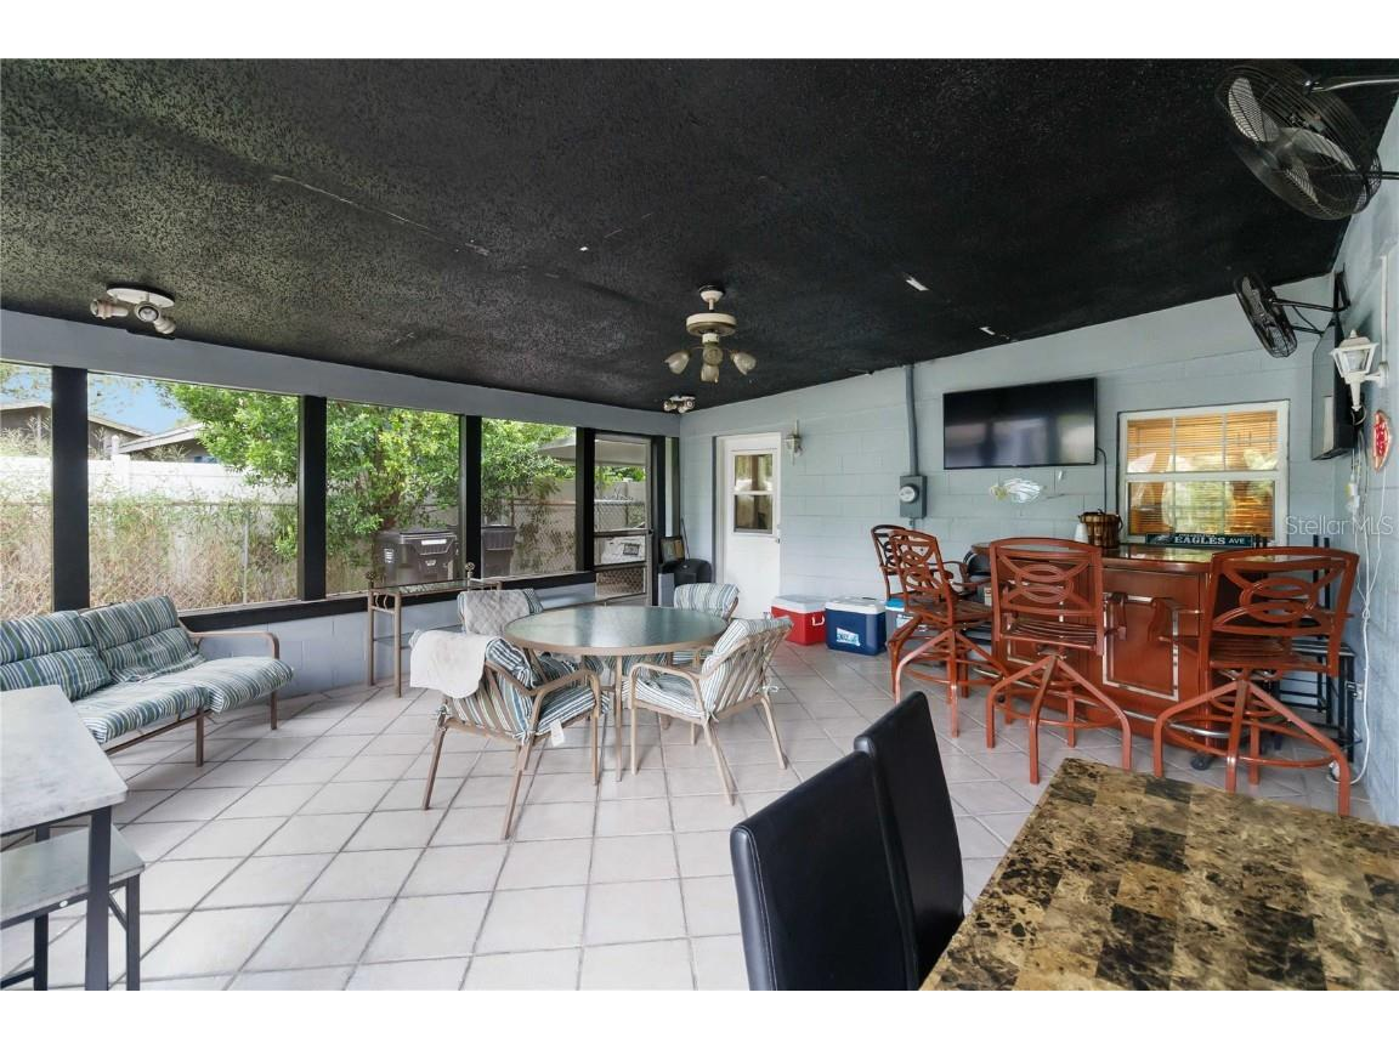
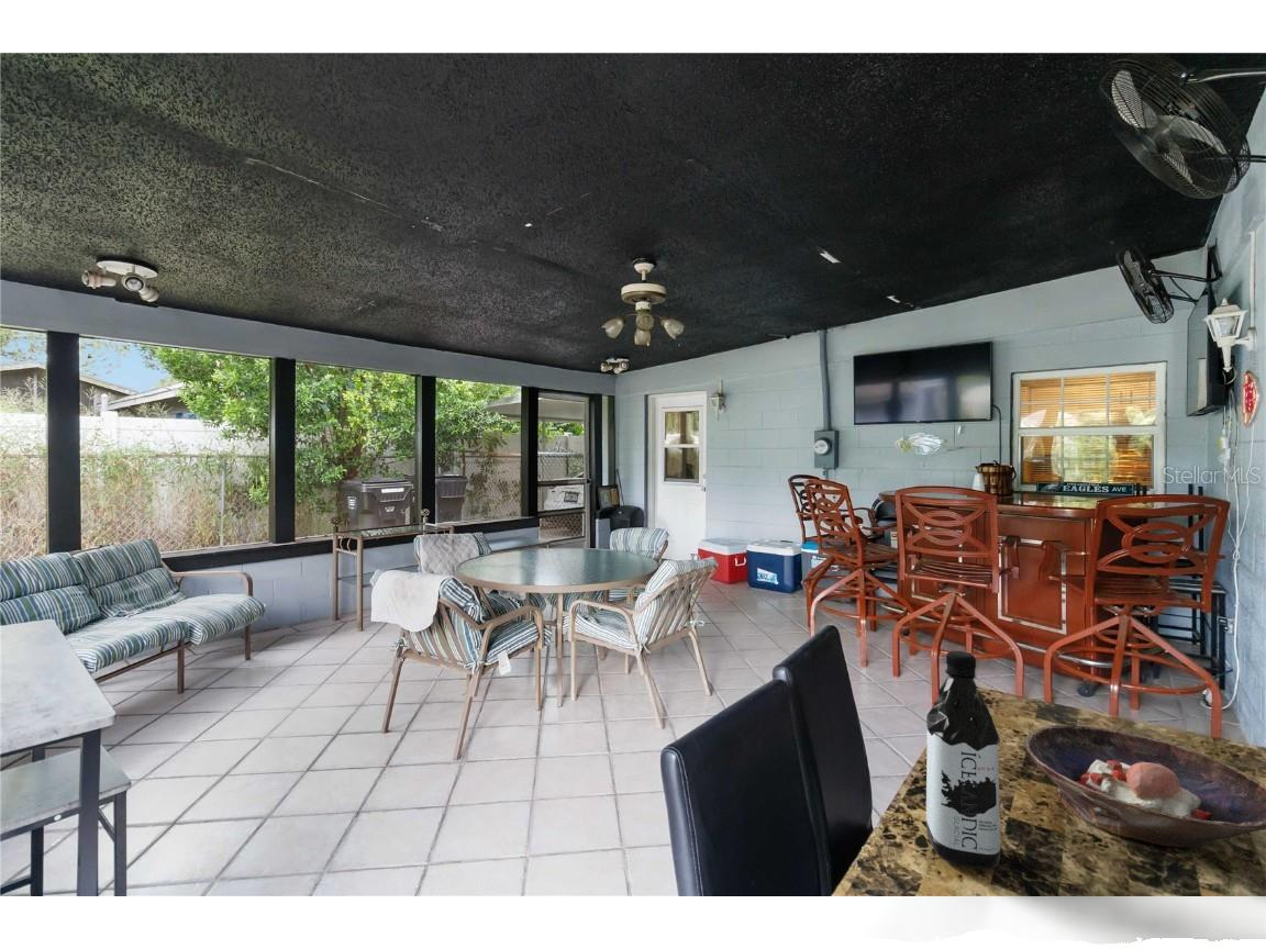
+ water bottle [925,650,1001,870]
+ bowl [1023,724,1266,851]
